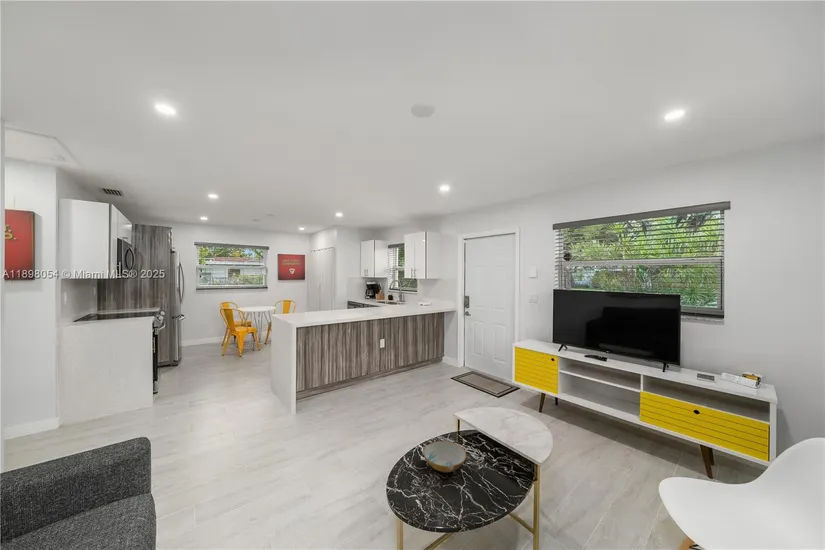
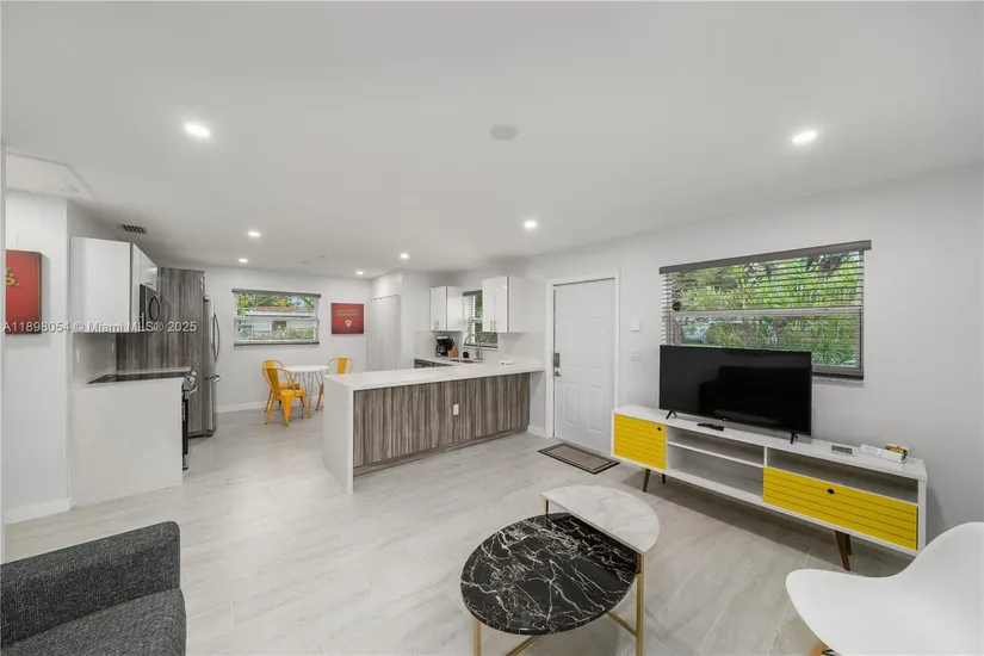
- bowl [422,440,467,473]
